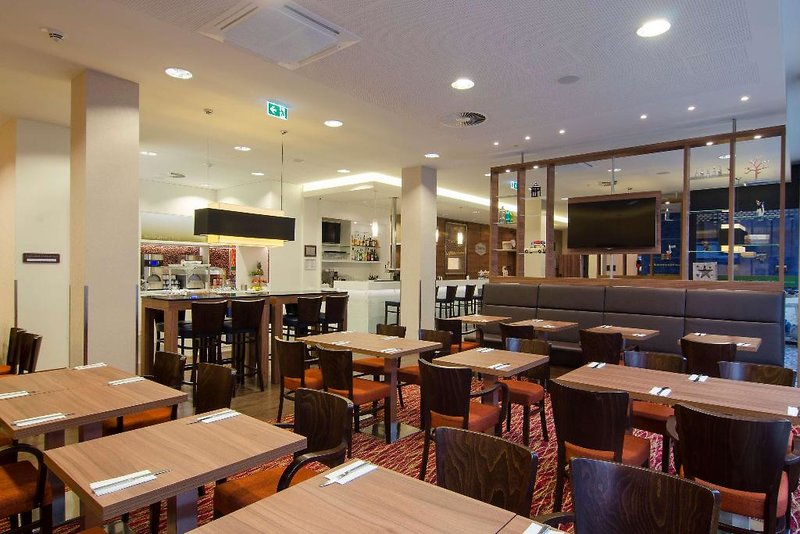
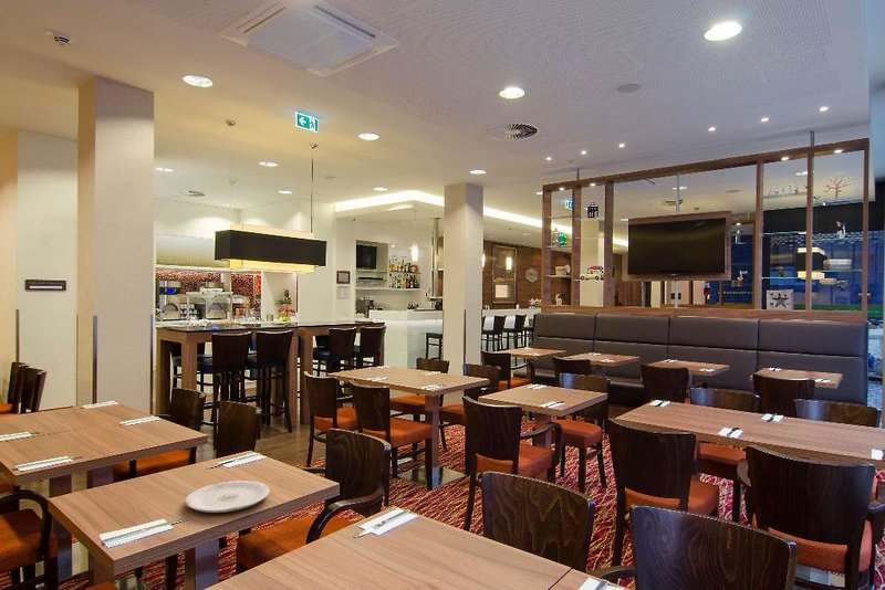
+ plate [184,480,271,514]
